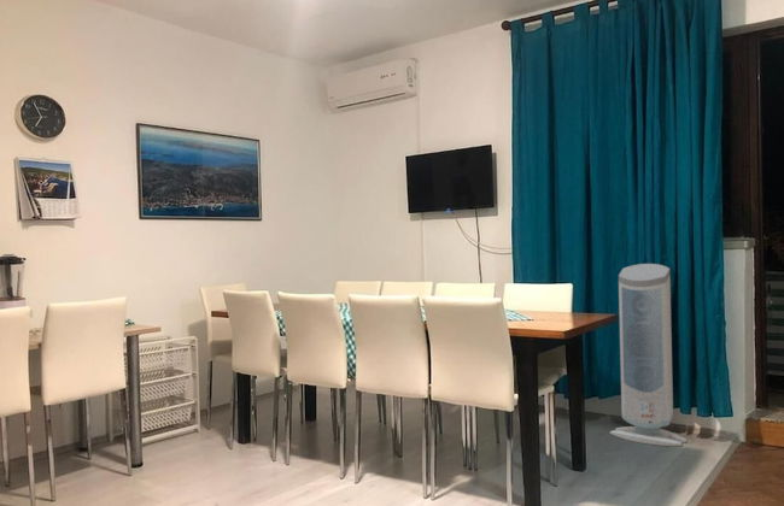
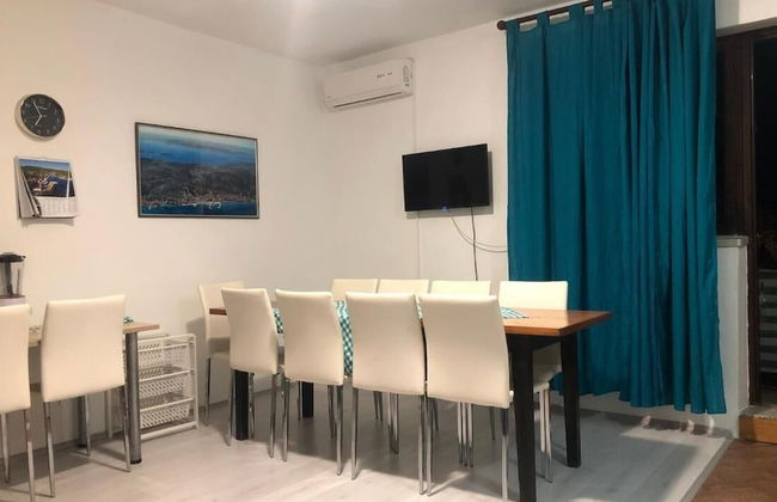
- air purifier [609,263,689,447]
